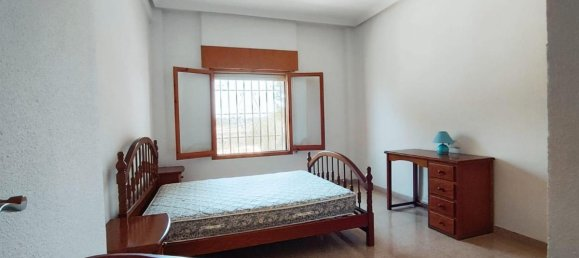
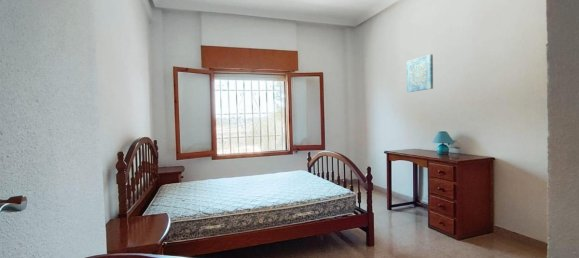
+ wall art [406,53,434,93]
